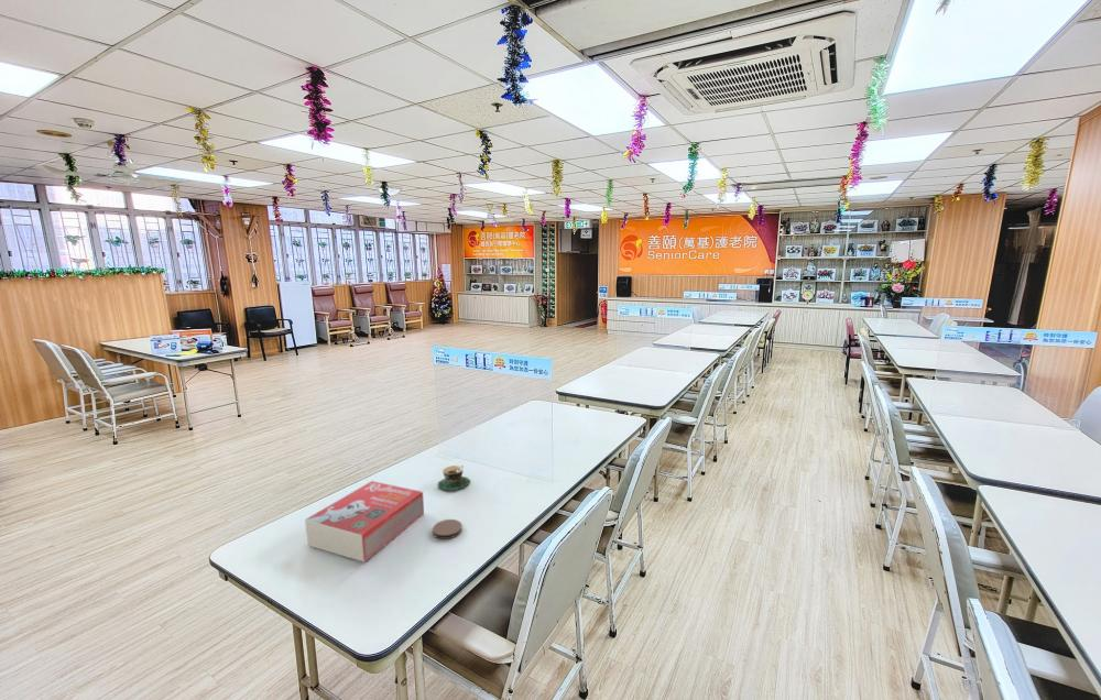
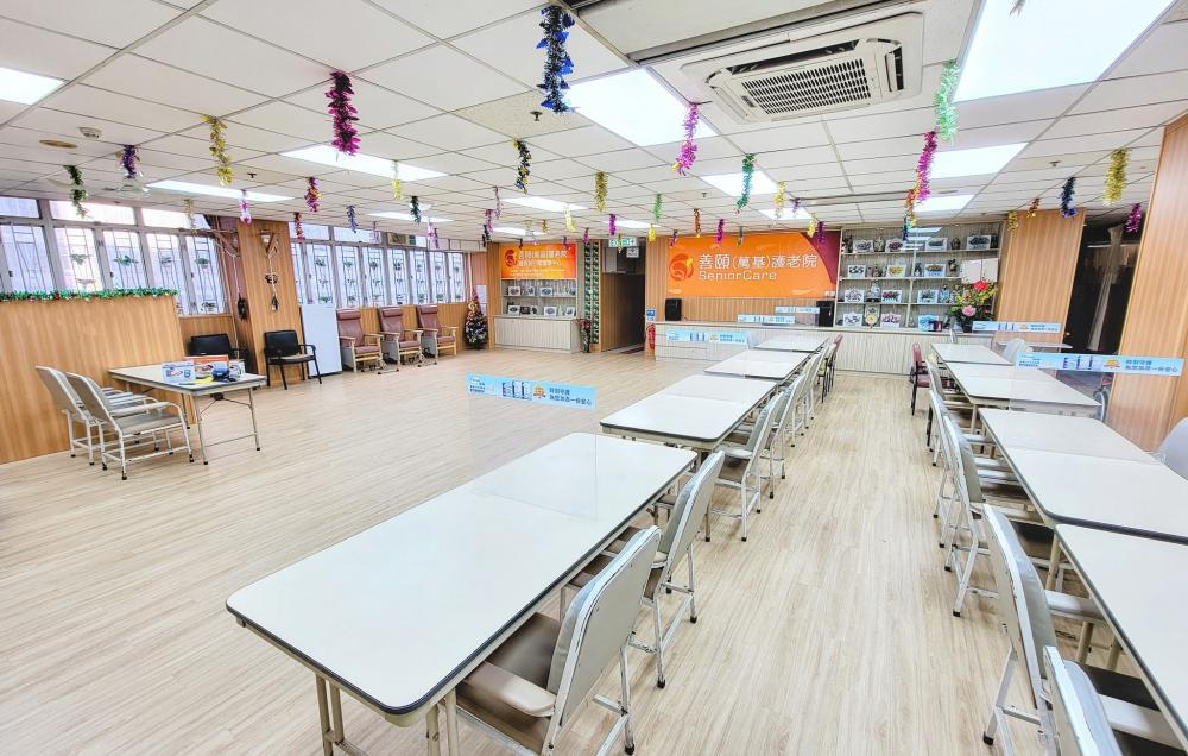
- coaster [432,518,464,540]
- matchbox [304,480,425,564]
- teacup [437,464,471,491]
